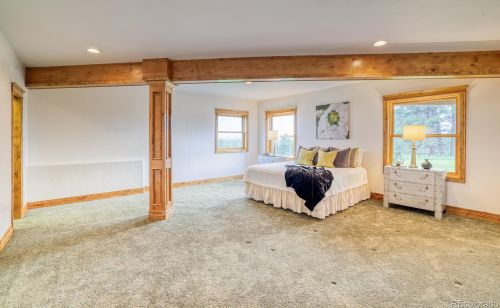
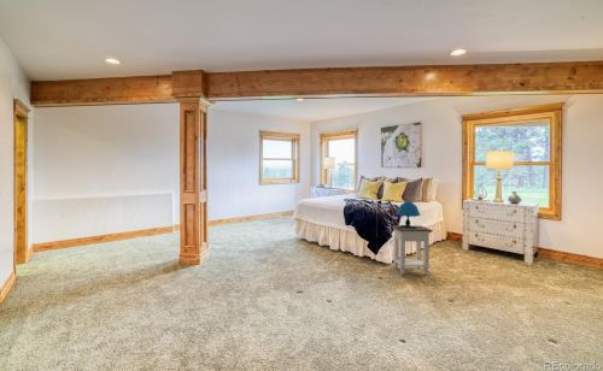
+ table lamp [396,200,421,229]
+ nightstand [391,224,434,276]
